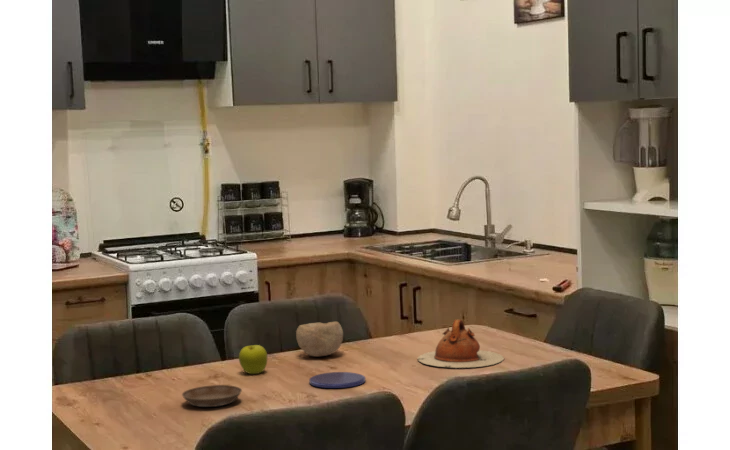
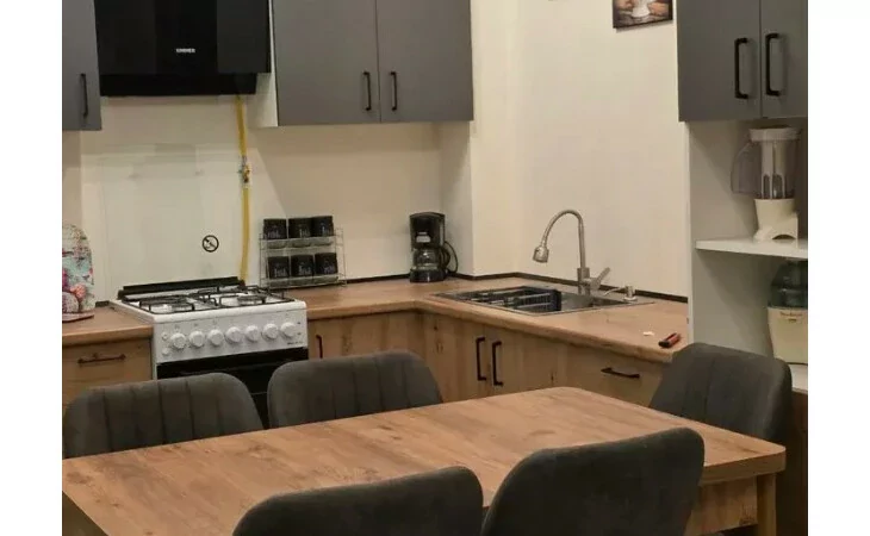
- bowl [295,321,344,358]
- teapot [417,318,505,369]
- saucer [308,371,367,389]
- fruit [238,344,268,375]
- saucer [181,384,243,408]
